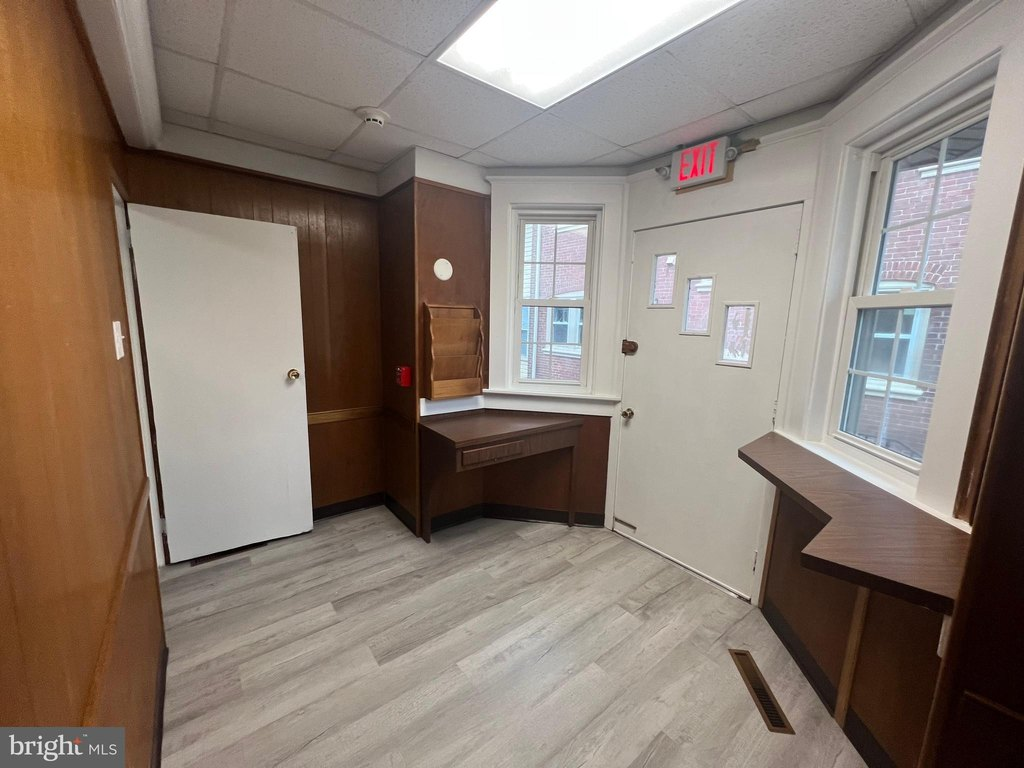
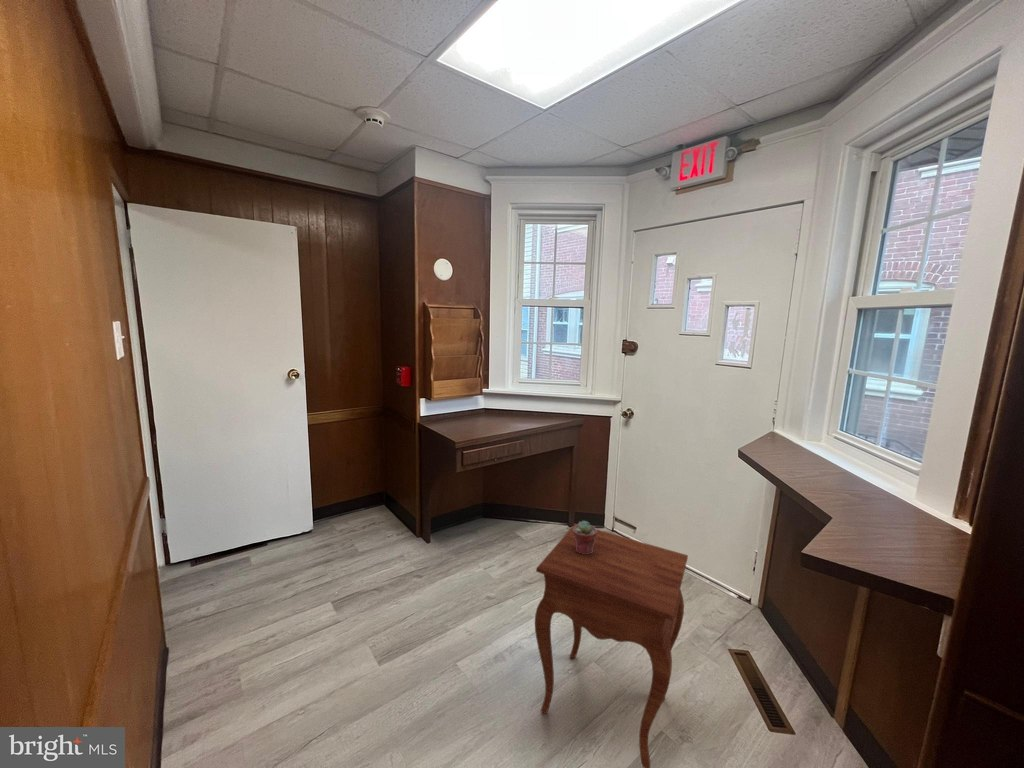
+ side table [534,523,689,768]
+ potted succulent [573,520,597,554]
